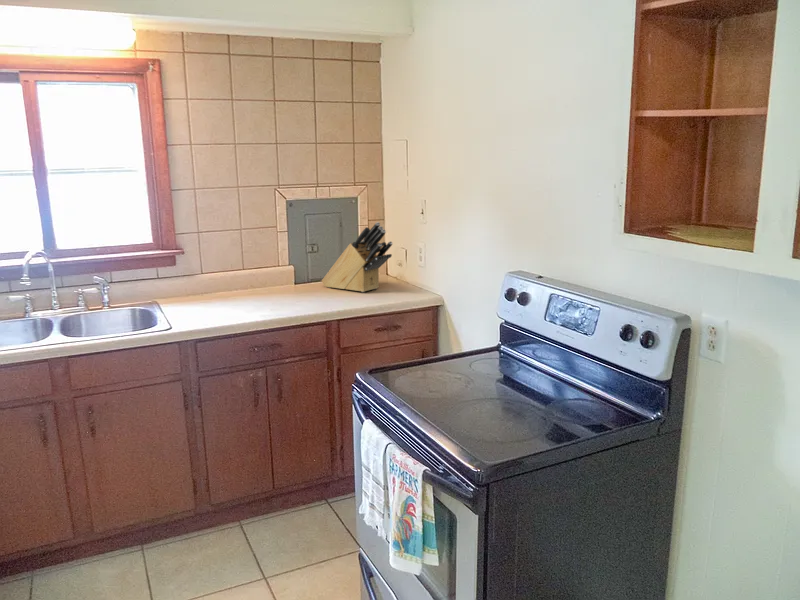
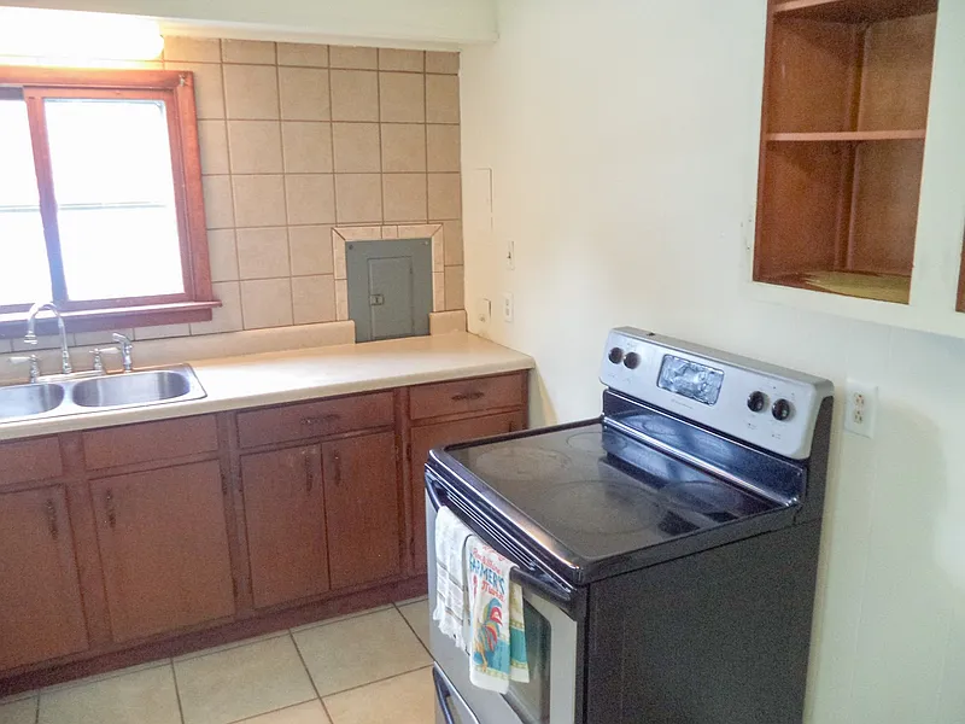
- knife block [321,221,394,293]
